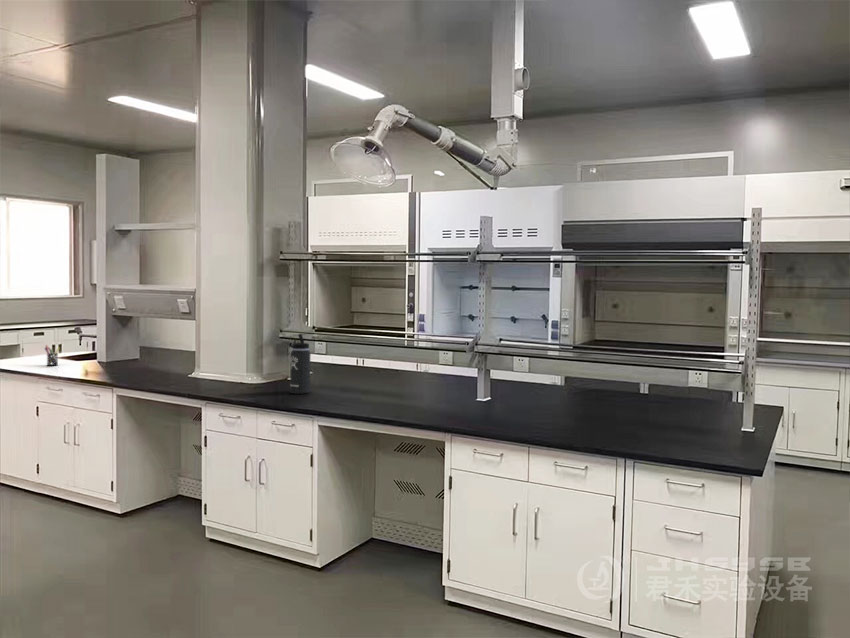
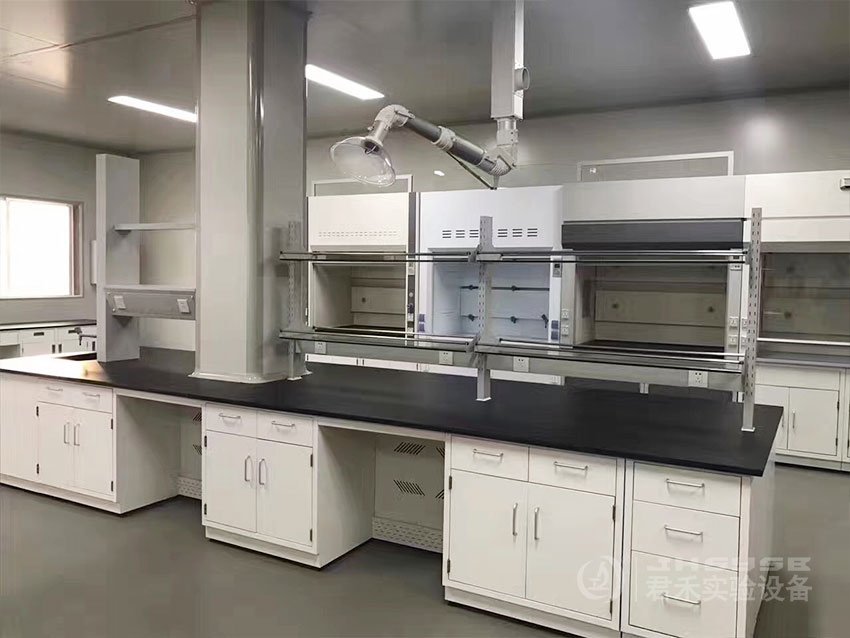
- thermos bottle [288,333,311,394]
- pen holder [43,344,61,367]
